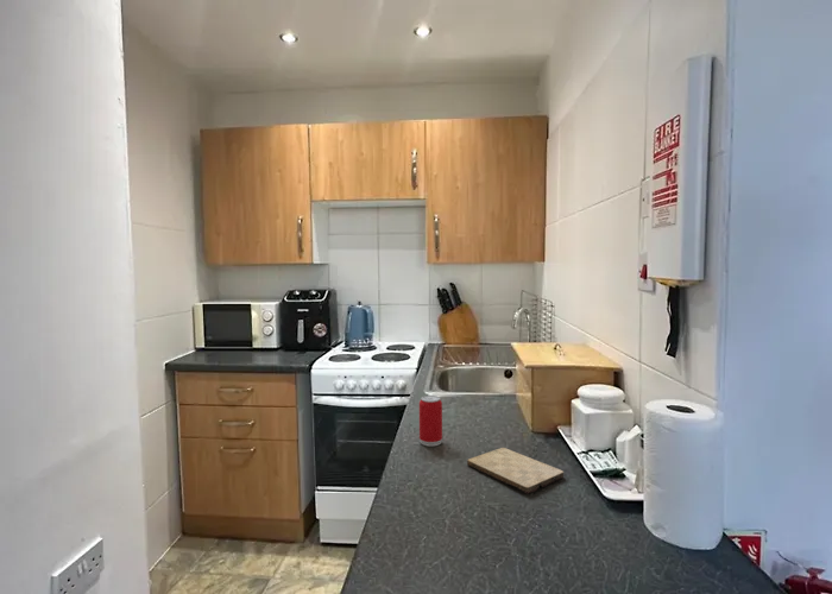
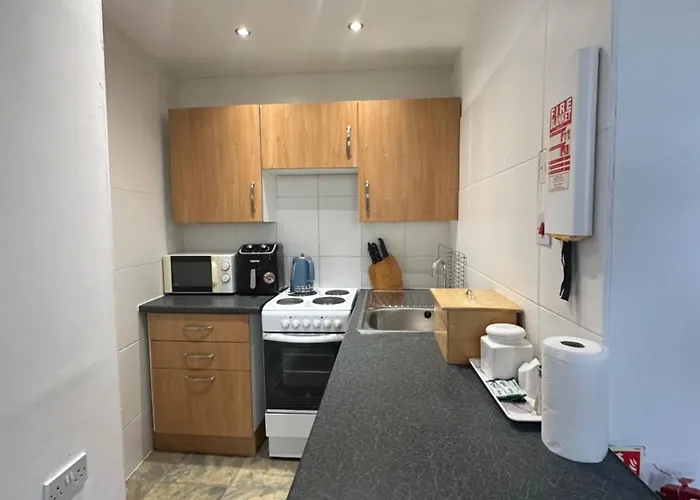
- cutting board [466,447,565,494]
- beverage can [418,394,443,448]
